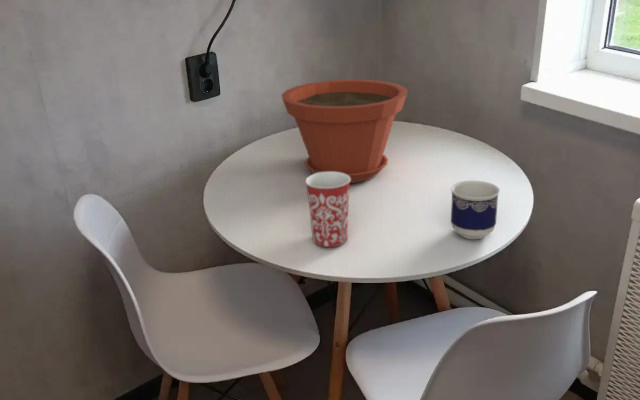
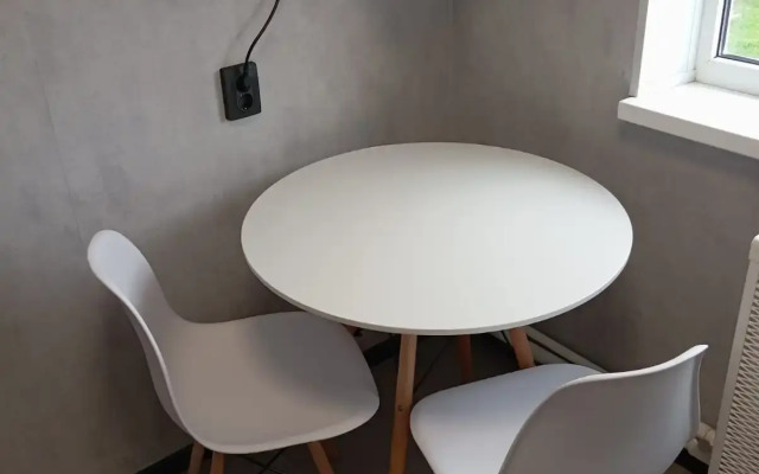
- plant pot [280,79,409,184]
- cup [450,180,501,240]
- mug [304,172,351,248]
